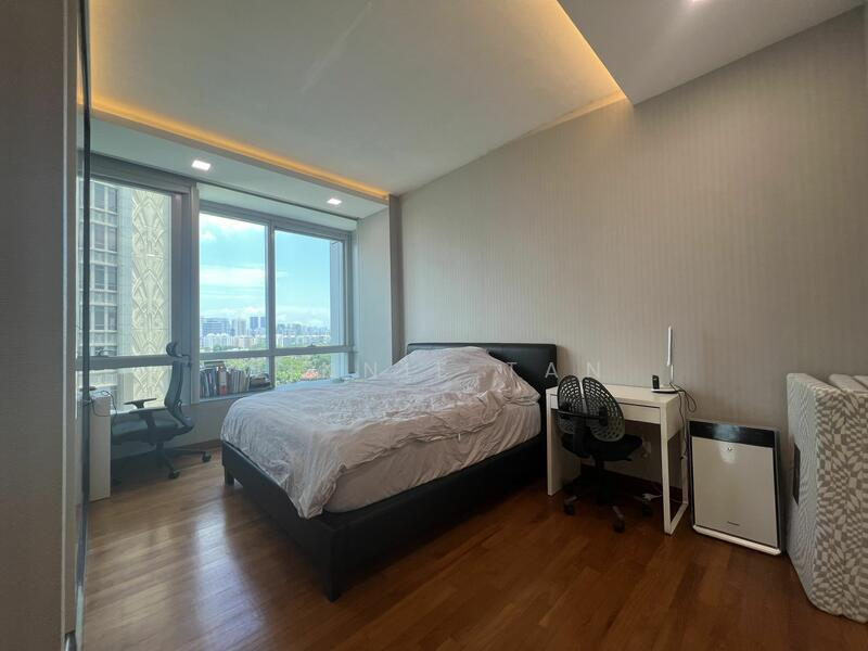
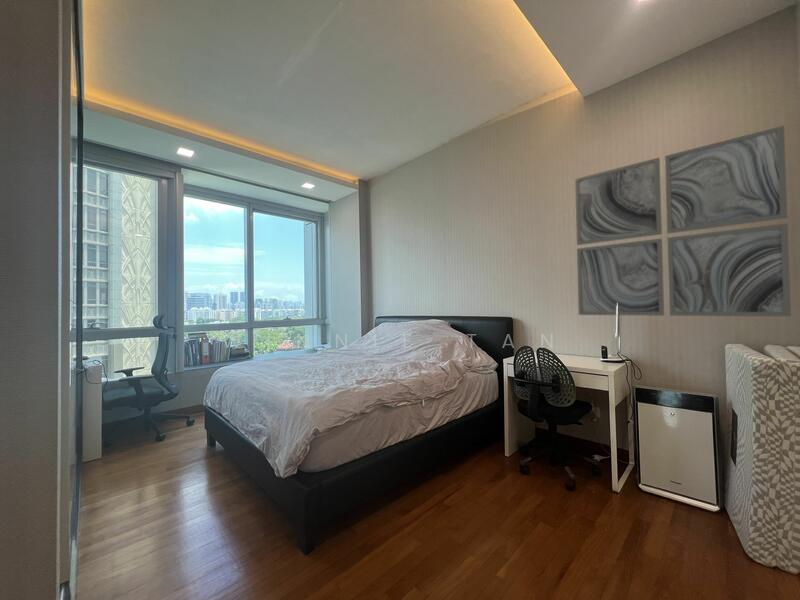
+ wall art [574,125,792,318]
